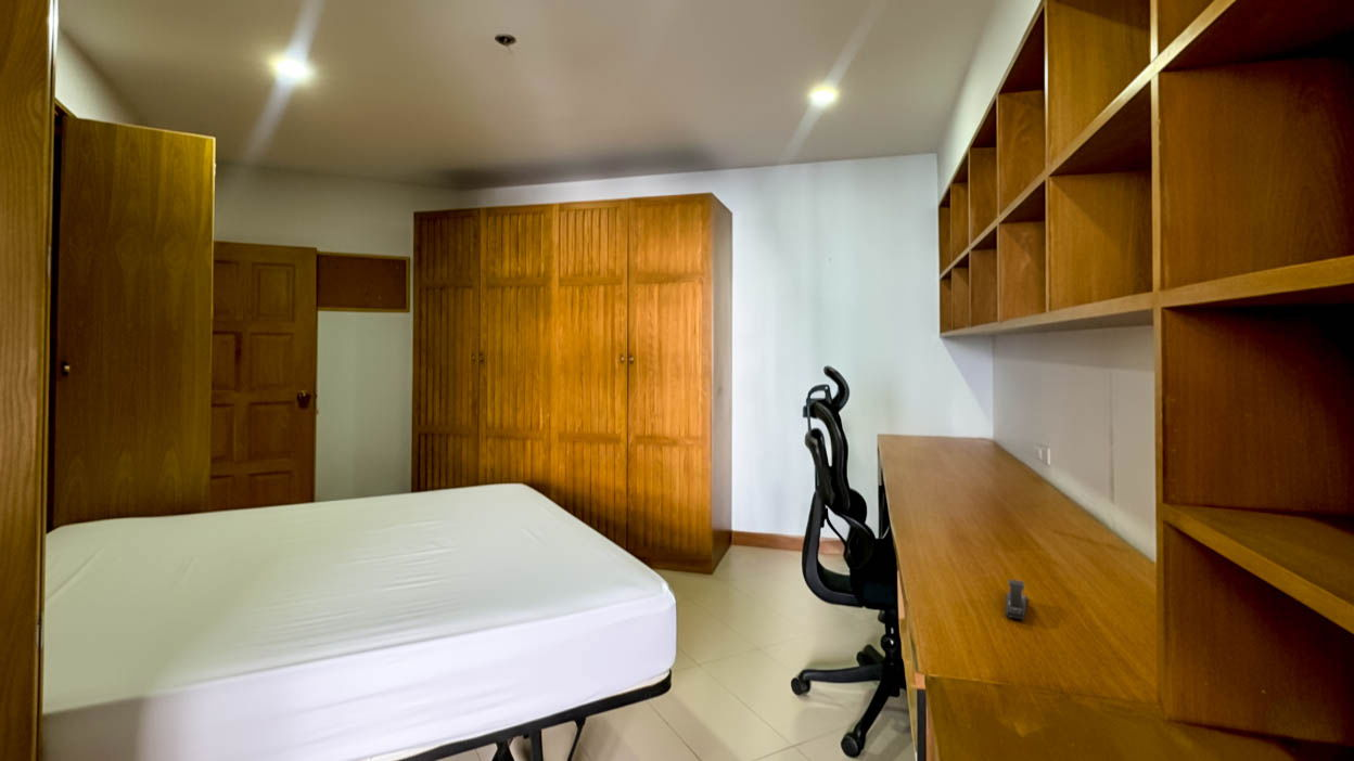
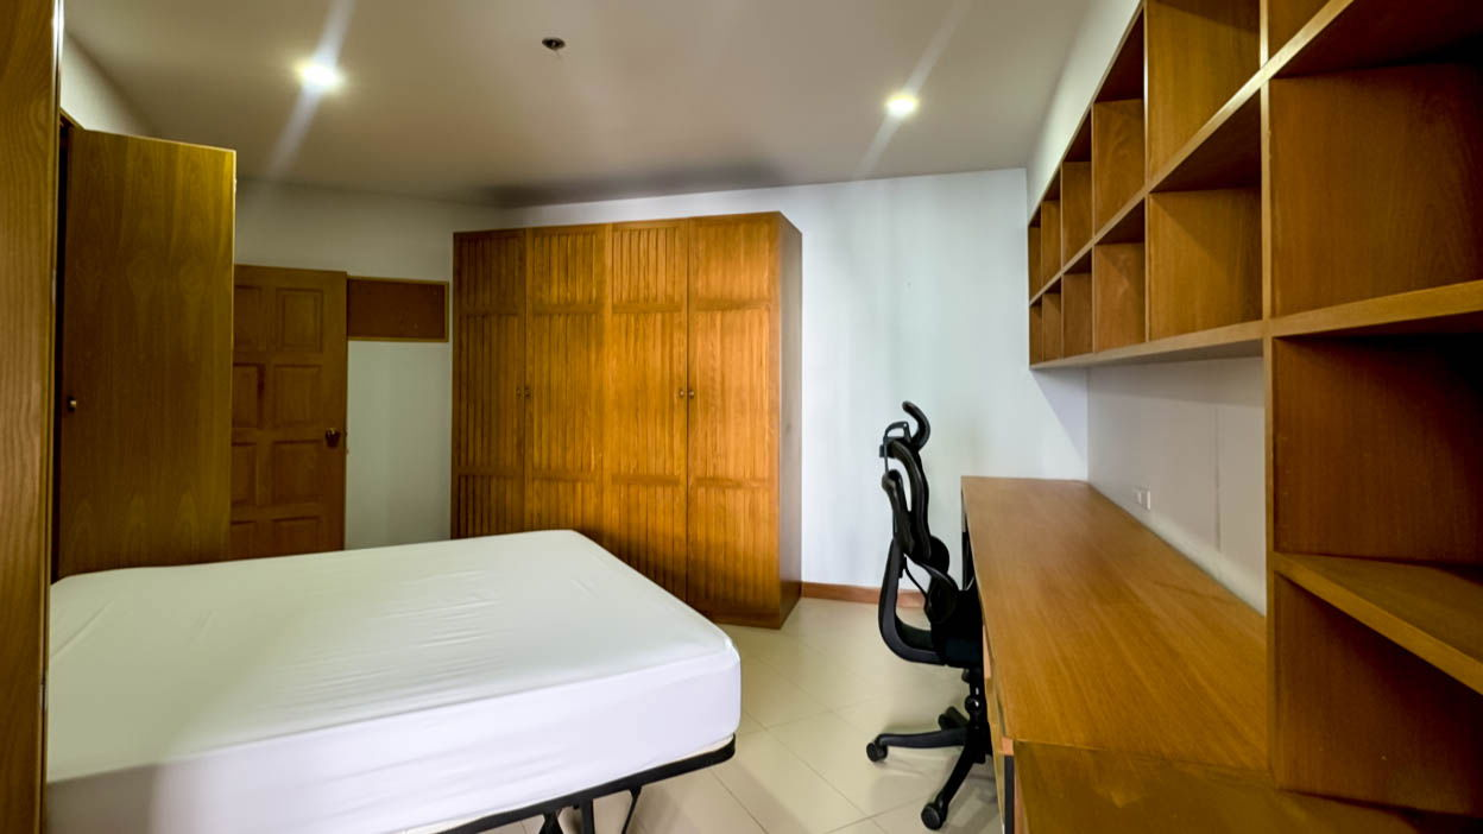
- stapler [1005,579,1029,621]
